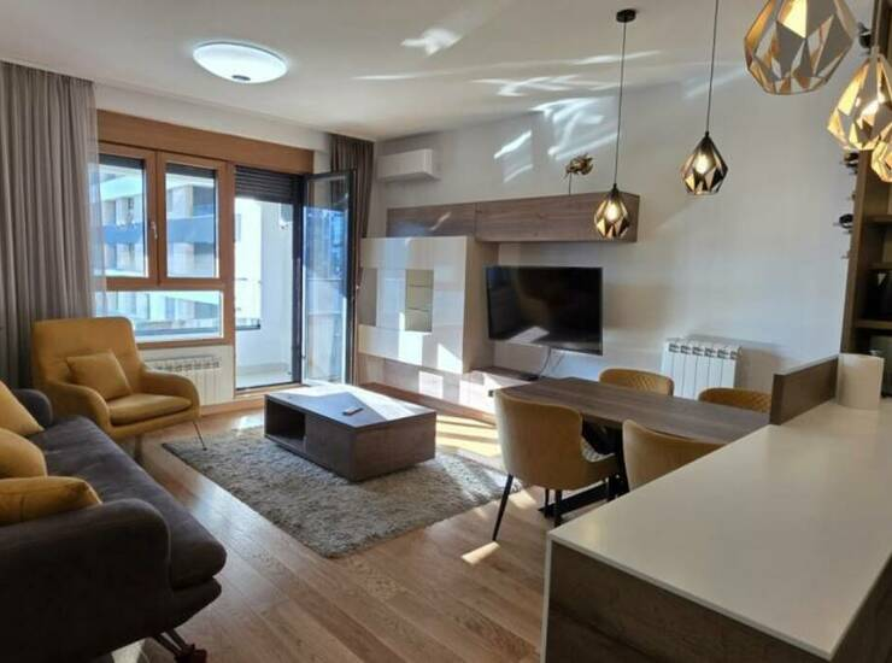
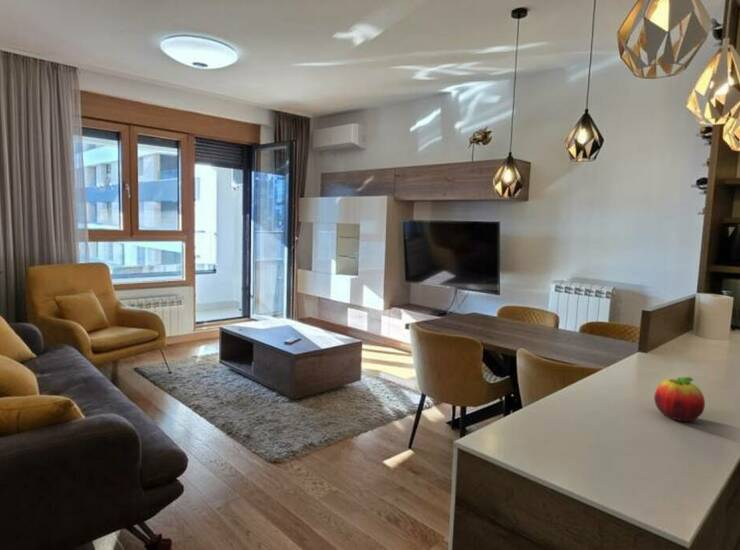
+ fruit [653,376,706,422]
